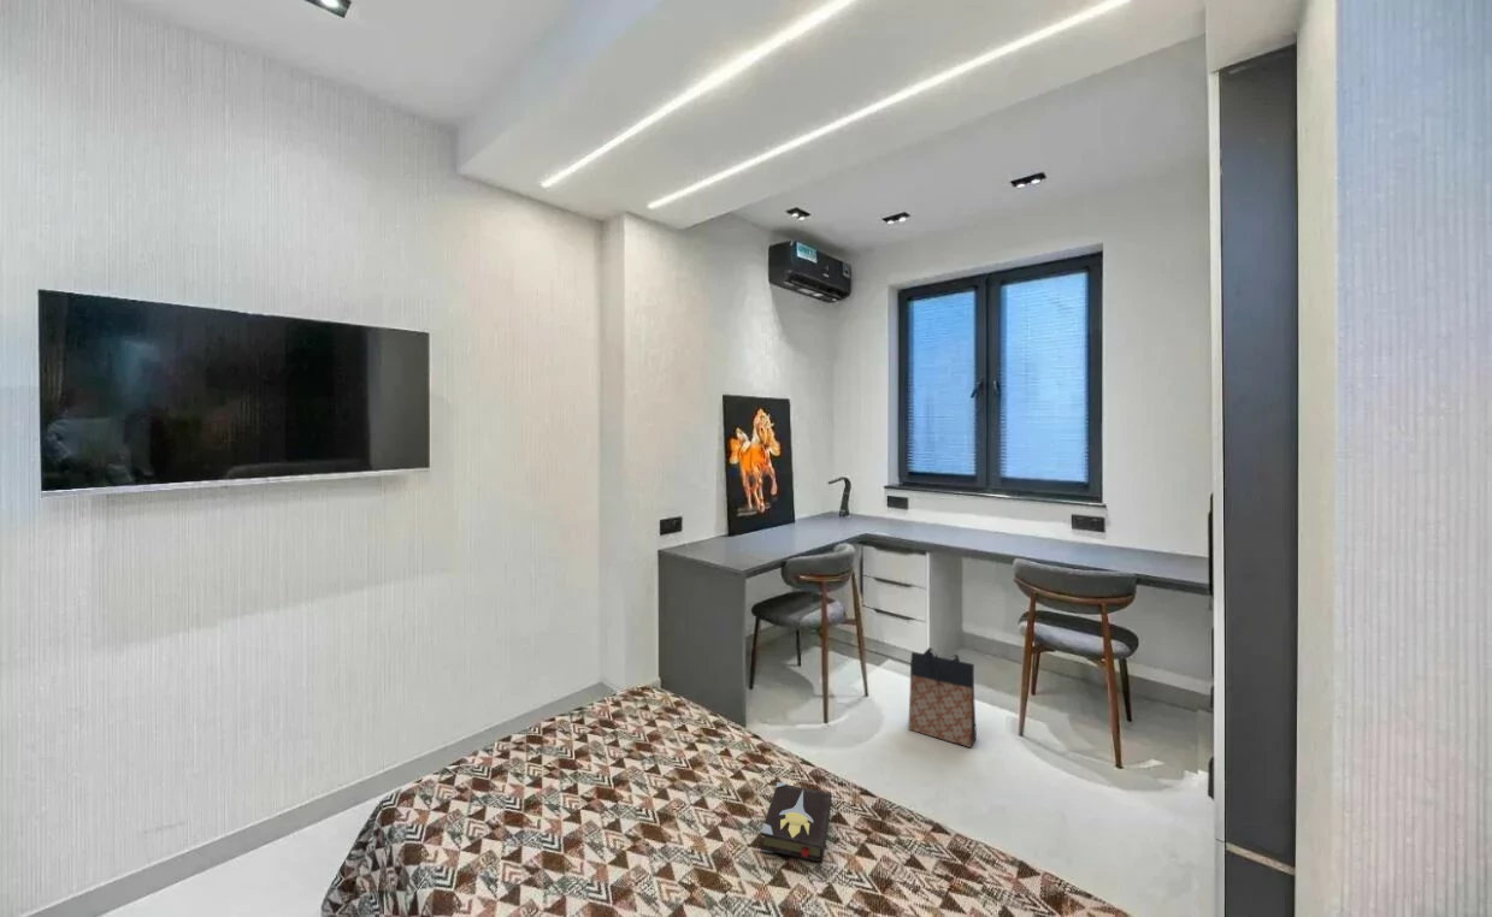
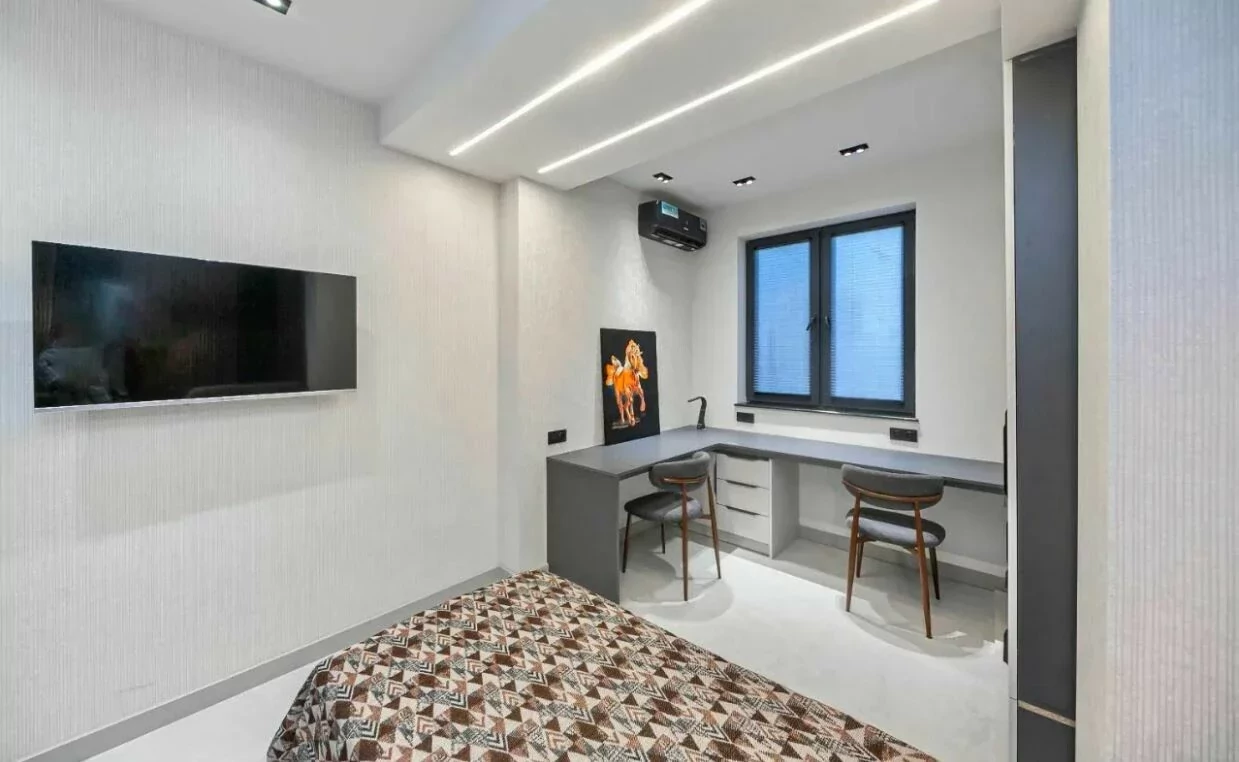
- hardback book [759,781,832,864]
- bag [907,646,978,749]
